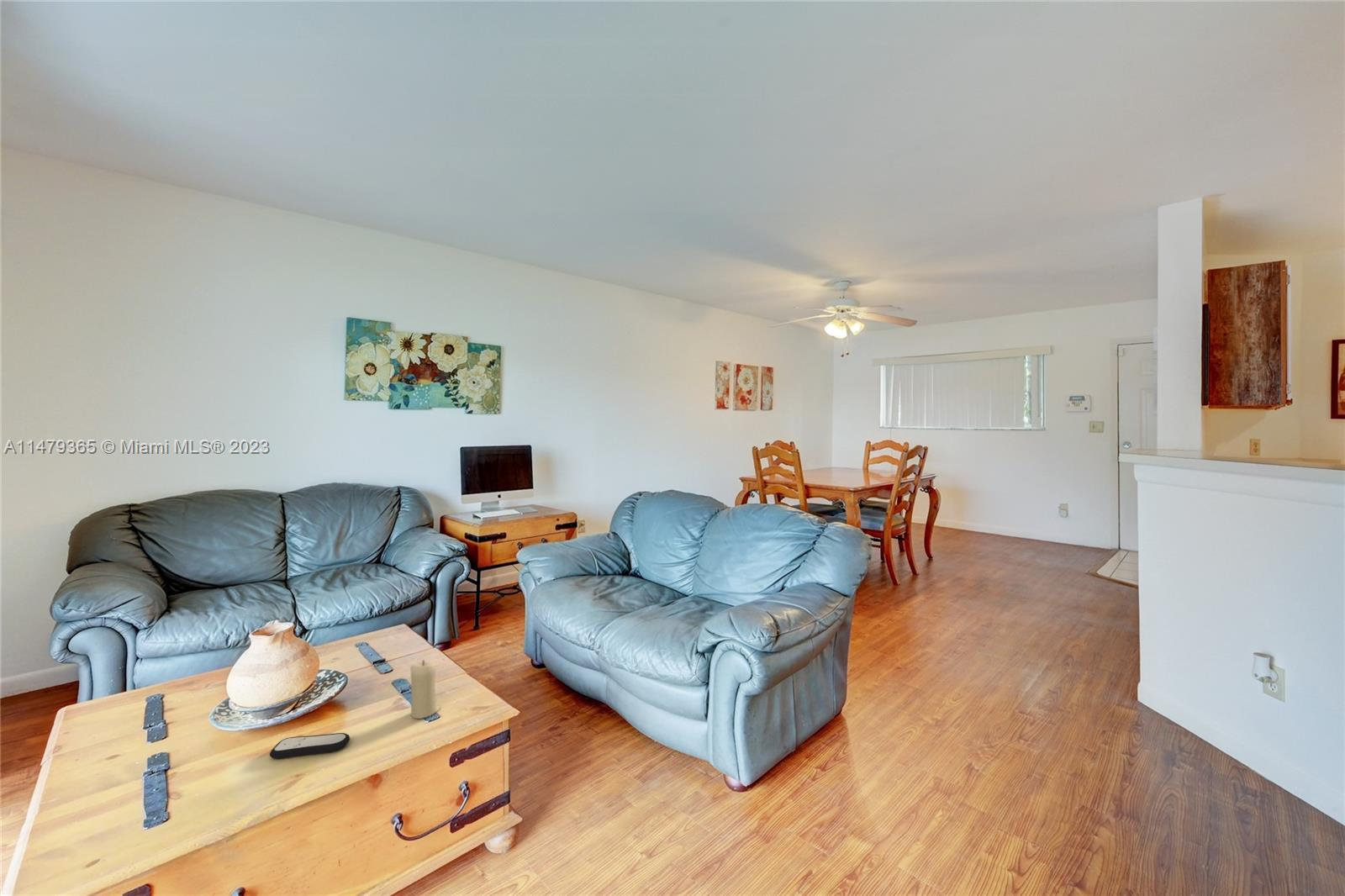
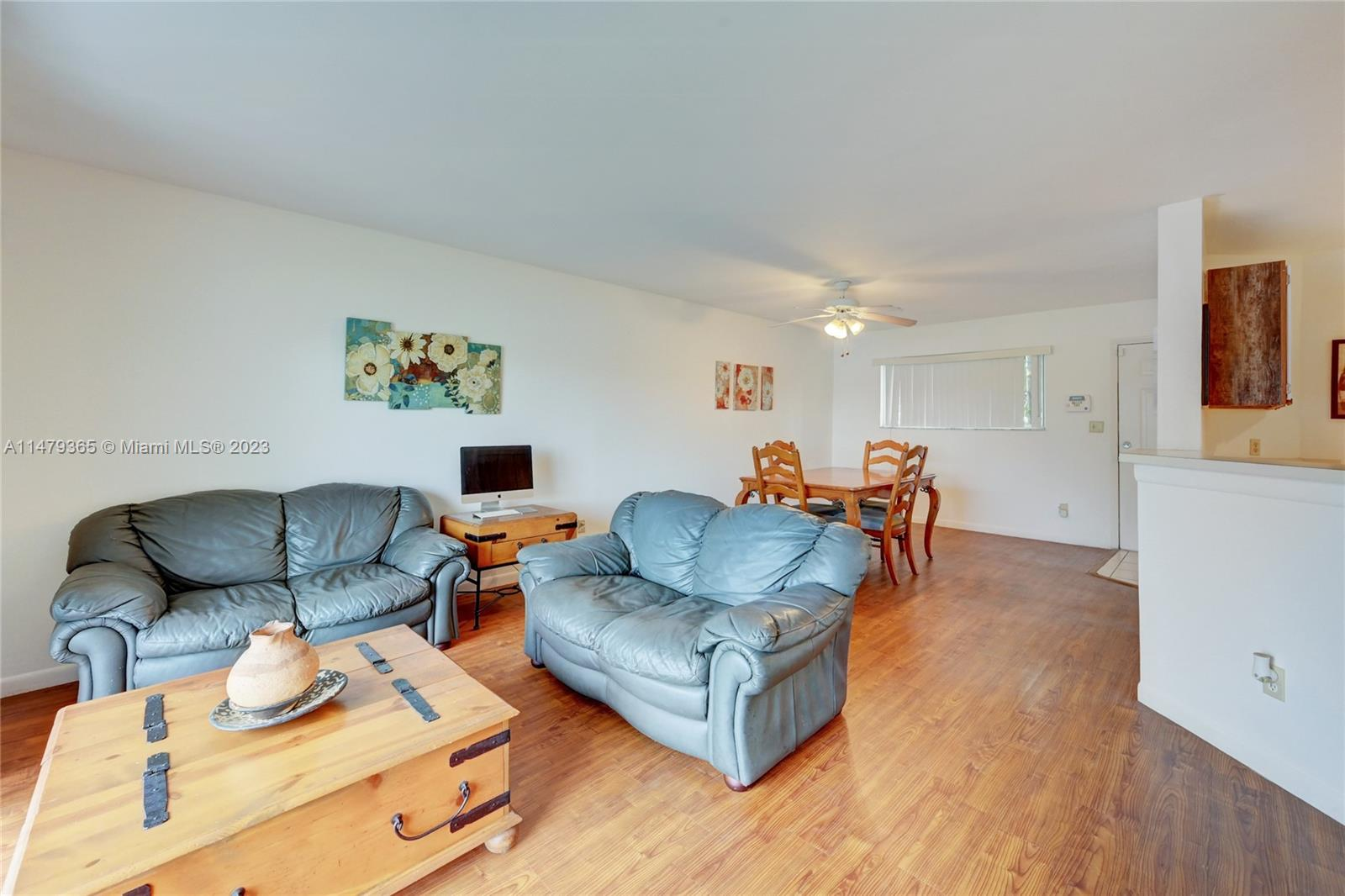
- remote control [269,732,351,760]
- candle [409,659,441,719]
